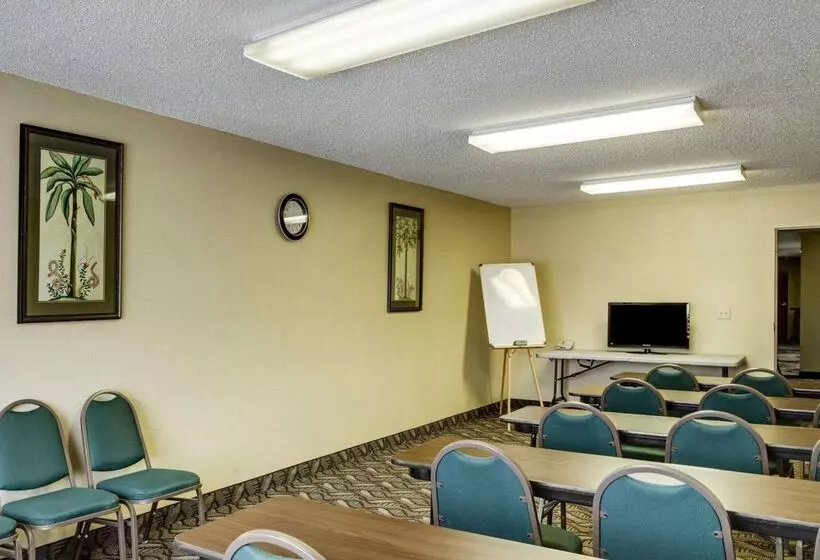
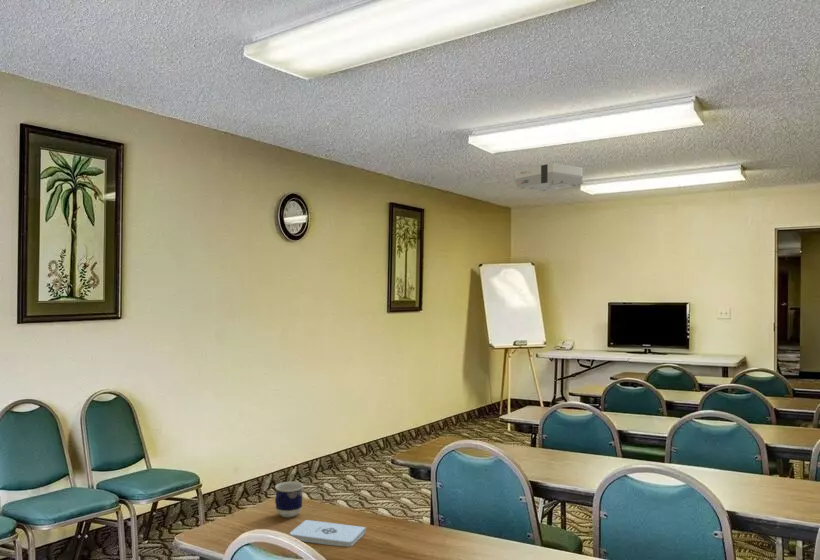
+ notepad [289,519,367,548]
+ cup [274,481,304,518]
+ projector [514,162,584,192]
